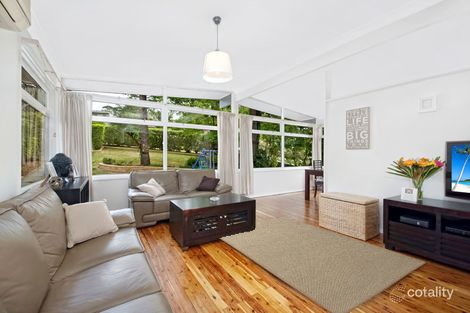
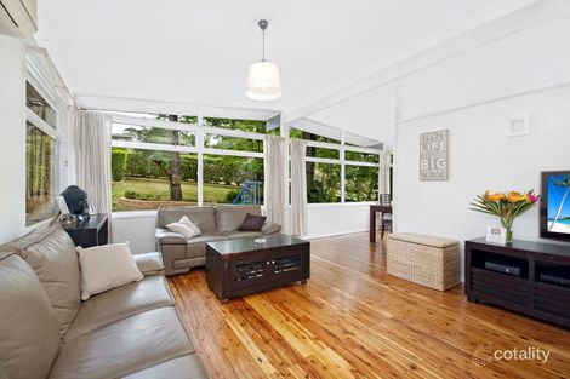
- rug [219,215,427,313]
